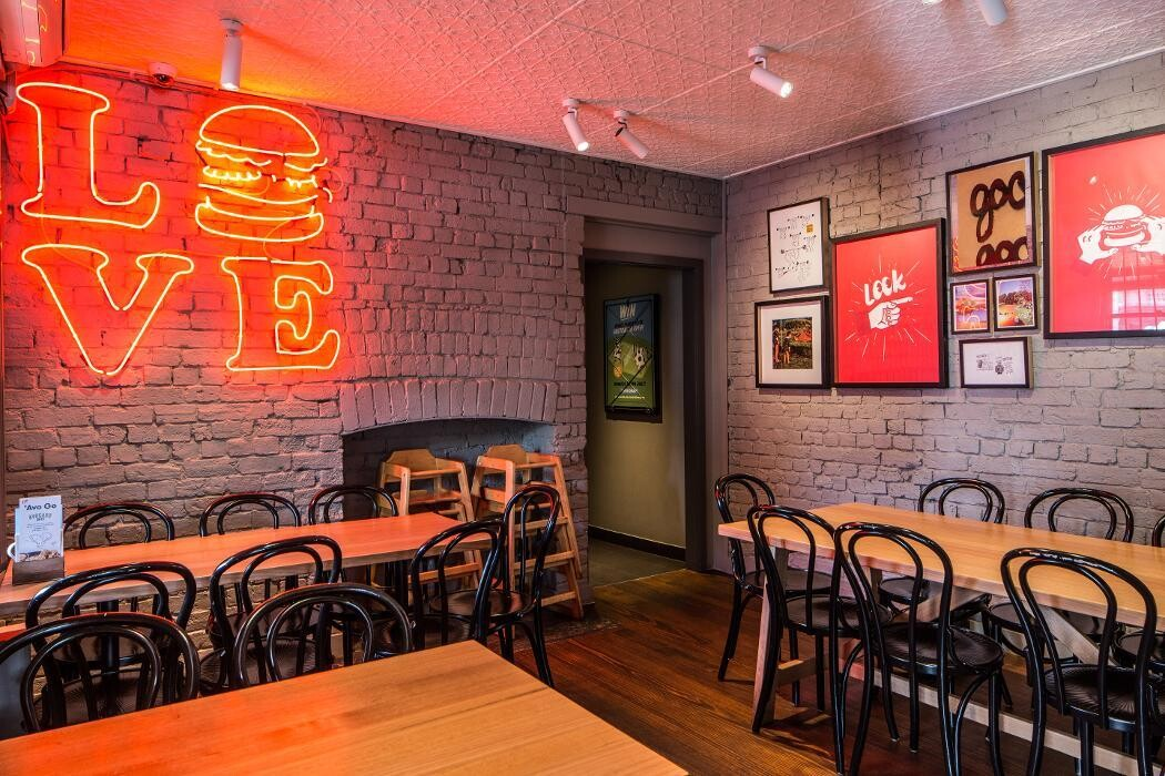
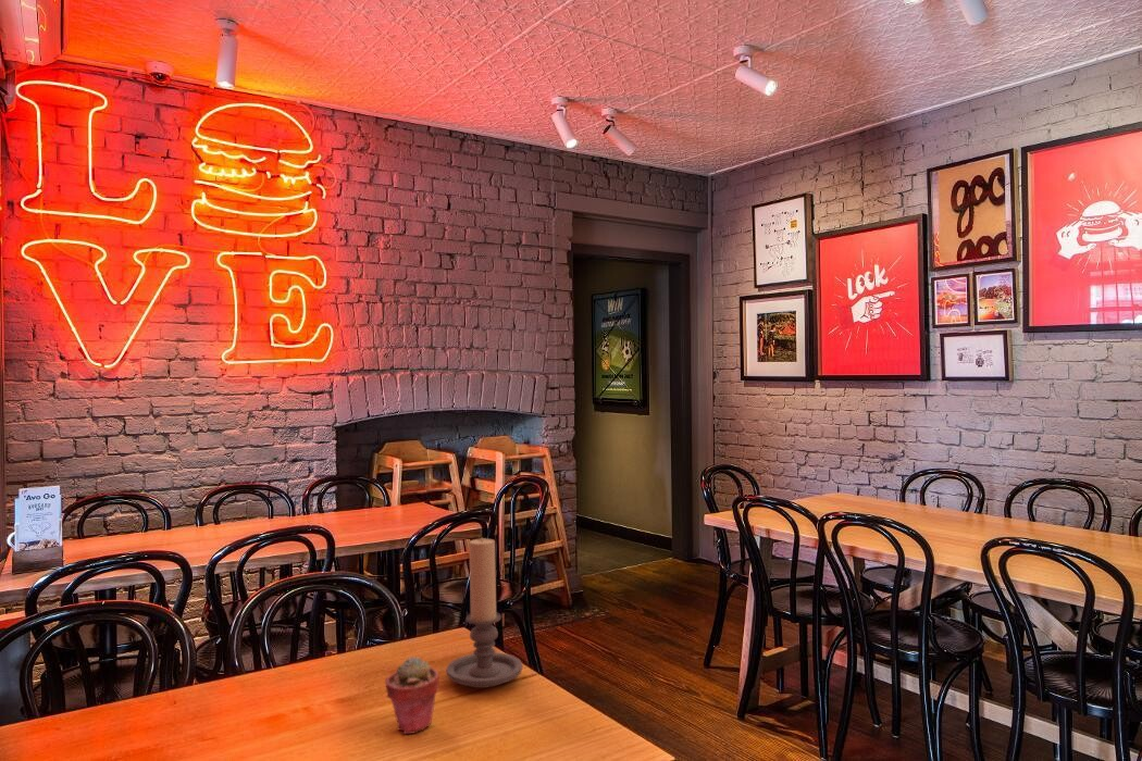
+ candle holder [445,537,523,689]
+ potted succulent [384,656,440,735]
